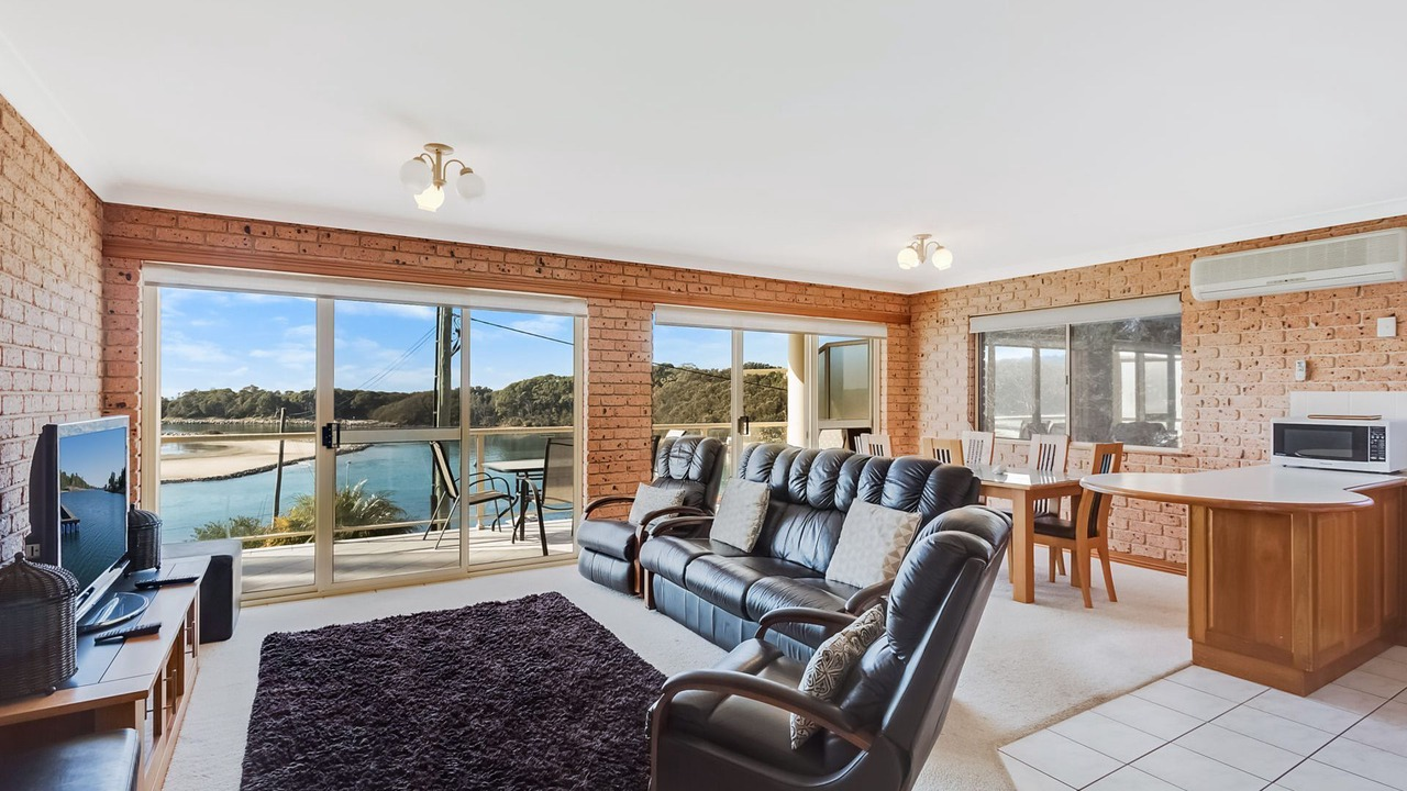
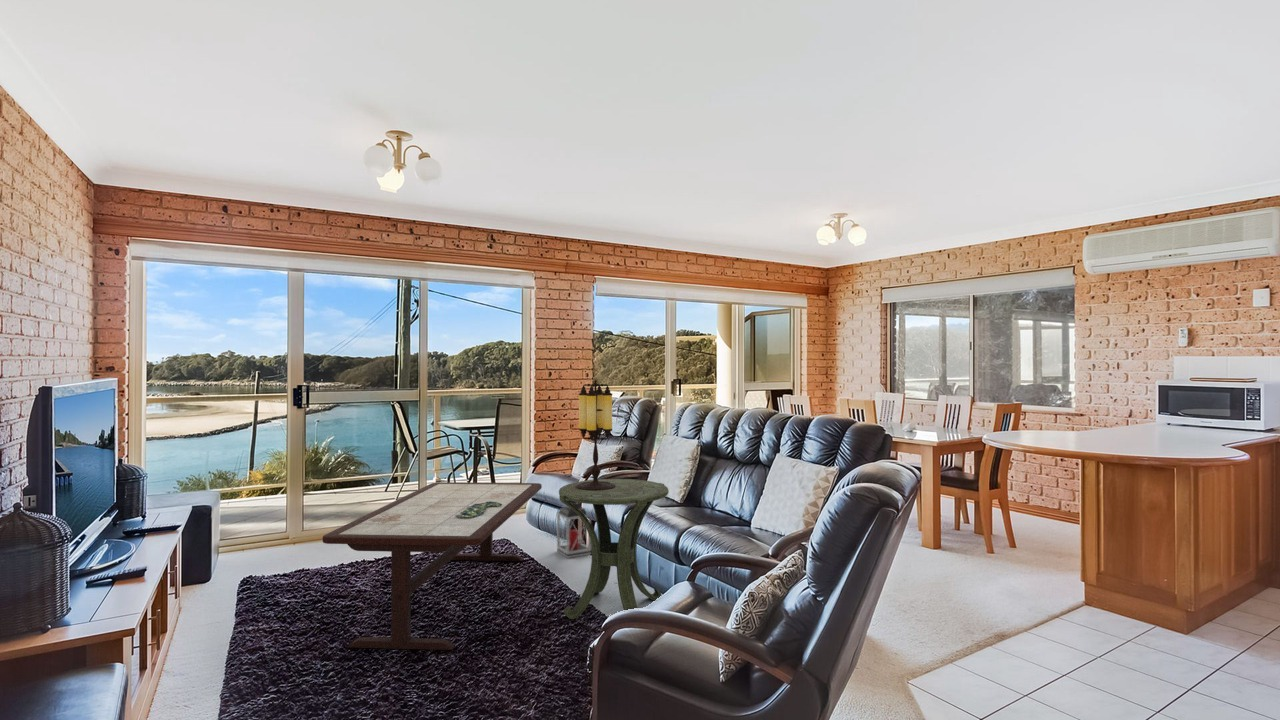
+ decorative bowl [456,501,502,518]
+ side table [558,478,670,620]
+ coffee table [322,481,543,651]
+ lantern [556,500,592,559]
+ table lamp [576,379,615,490]
